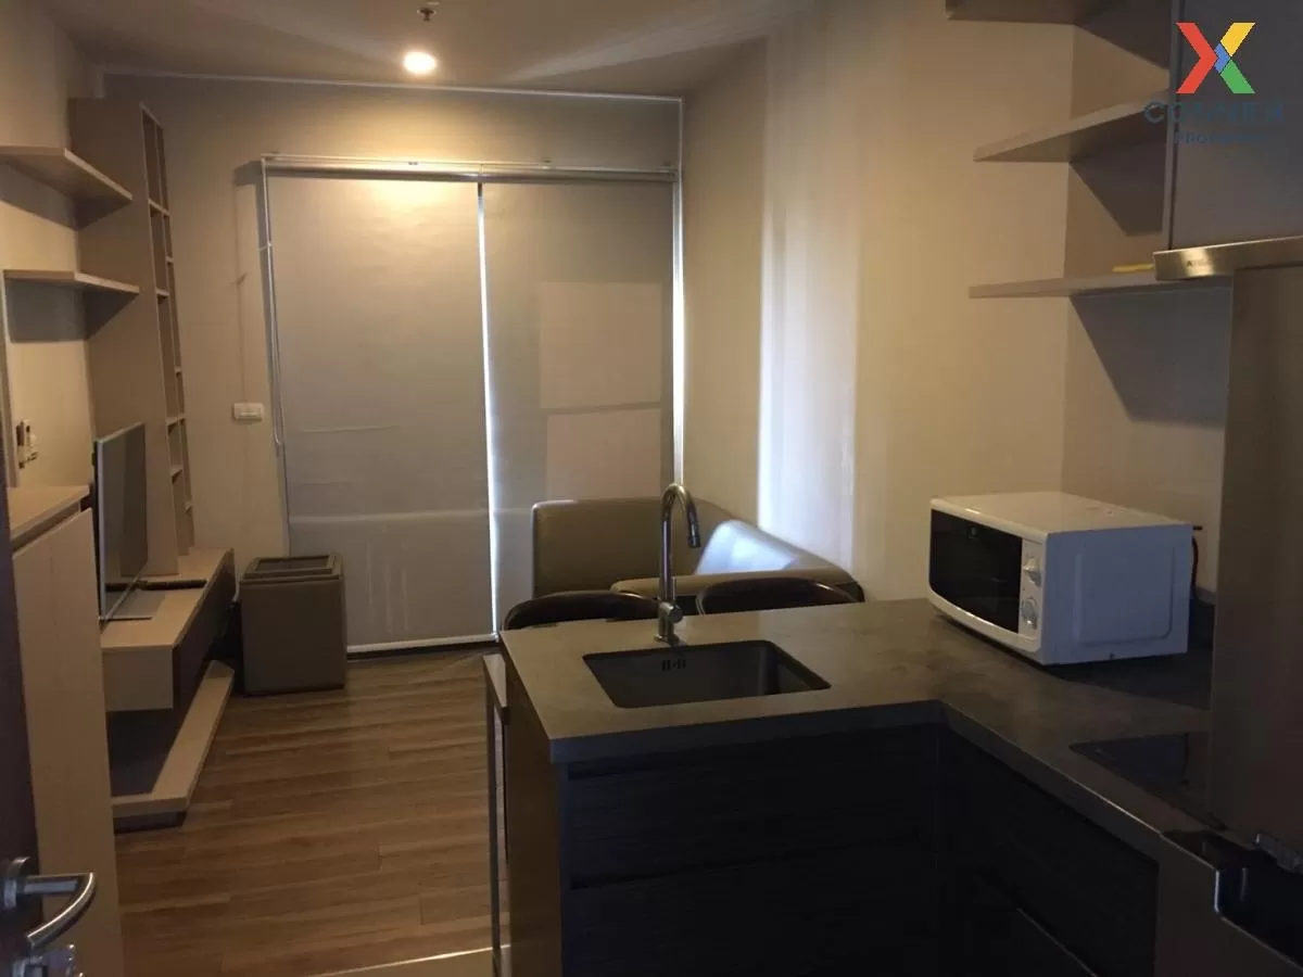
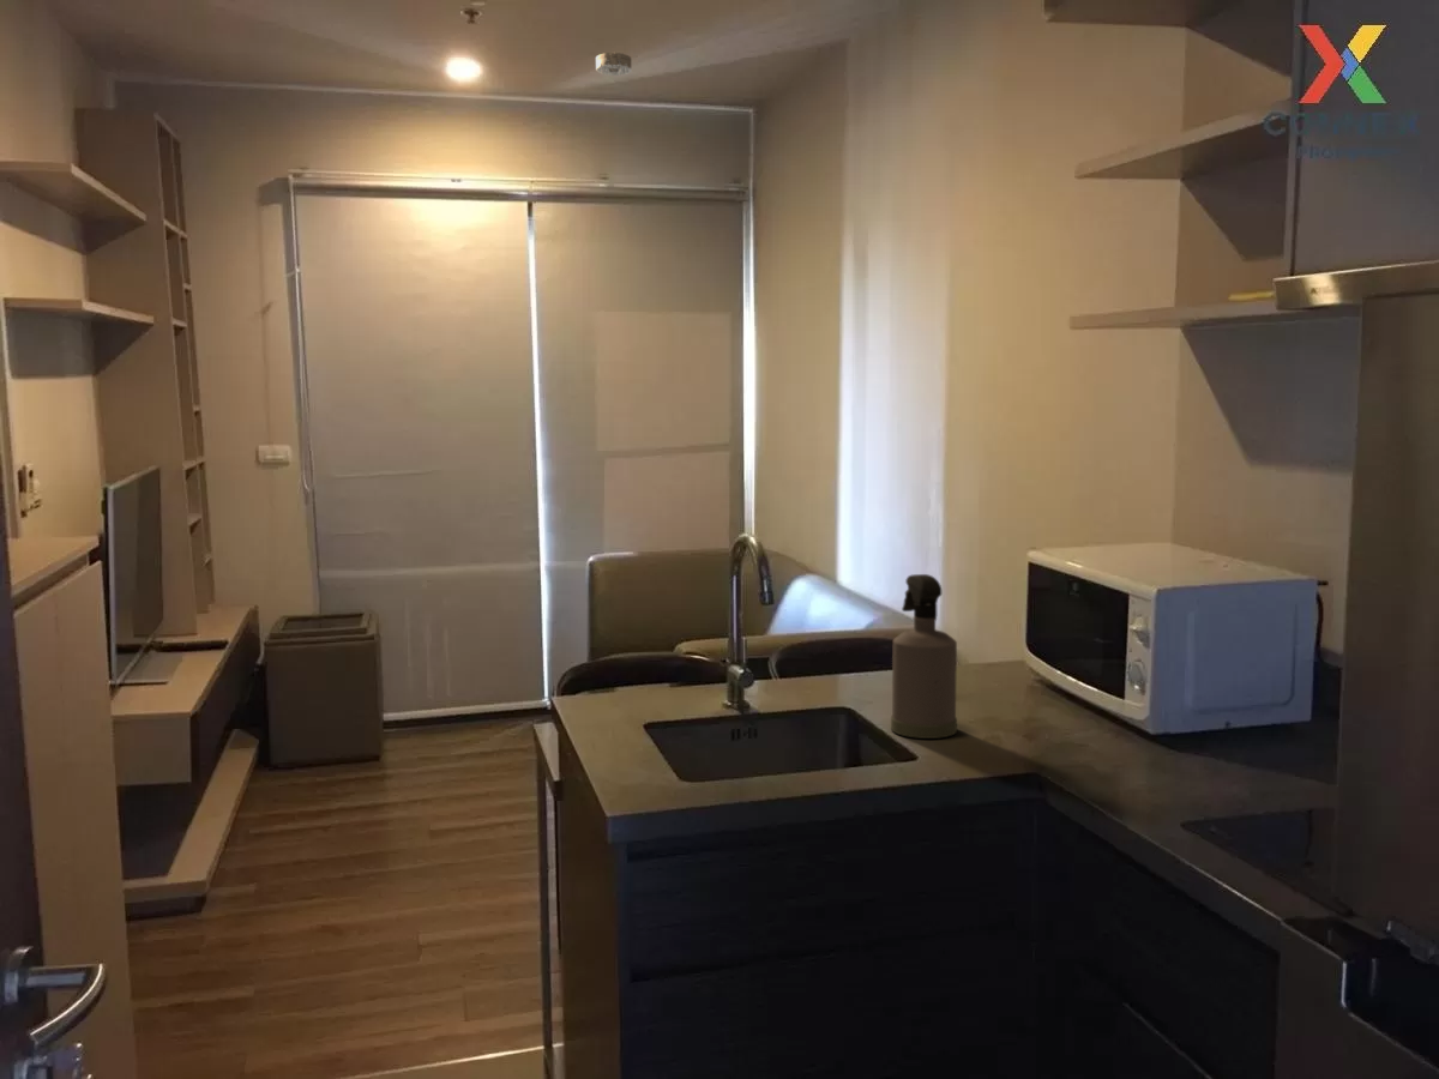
+ smoke detector [595,52,632,77]
+ spray bottle [890,573,958,740]
